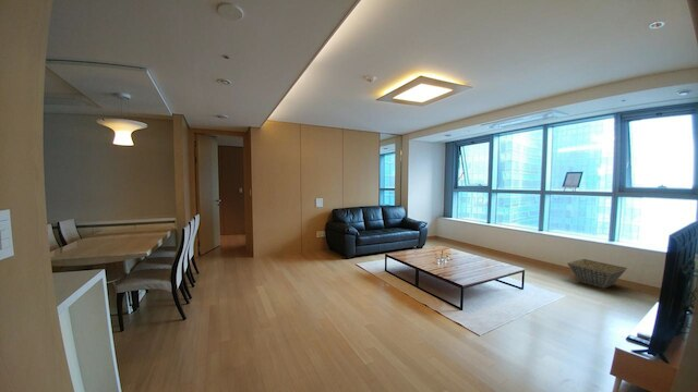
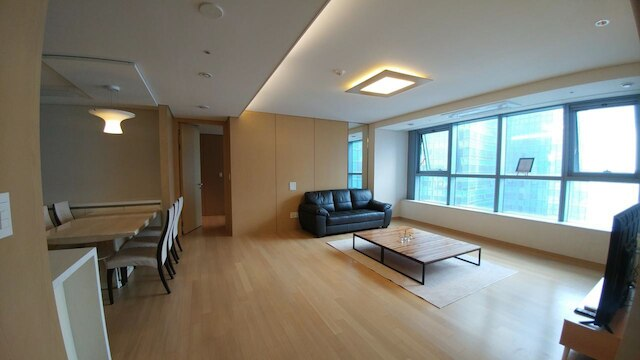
- basket [566,258,628,290]
